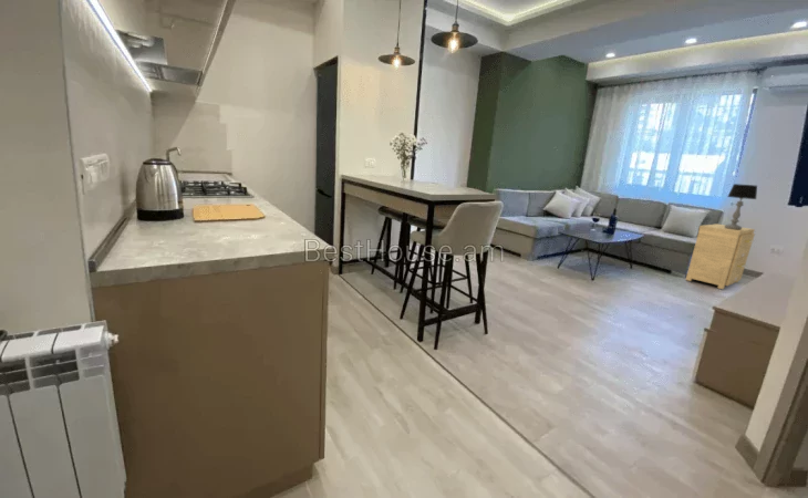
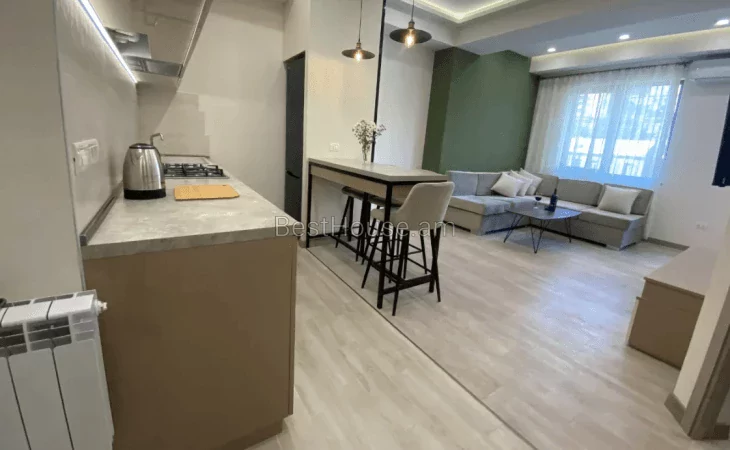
- side table [685,222,756,290]
- table lamp [724,183,758,230]
